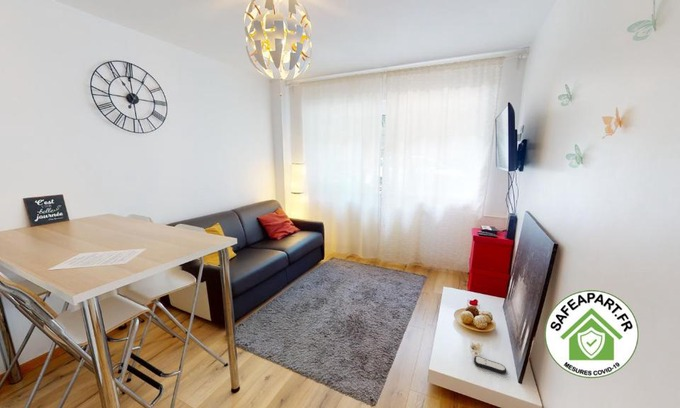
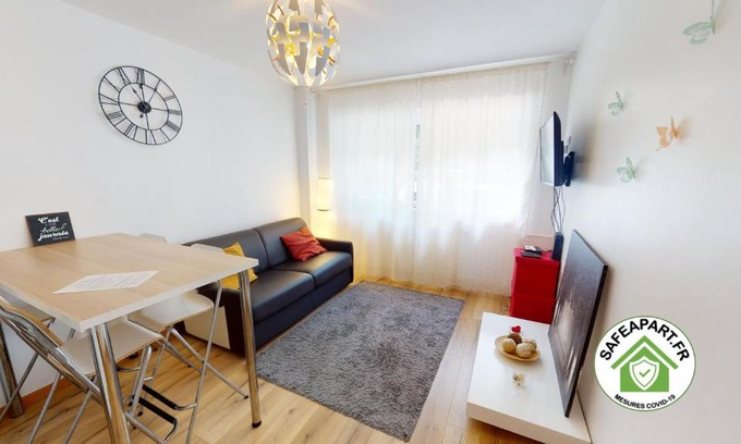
- remote control [473,355,507,375]
